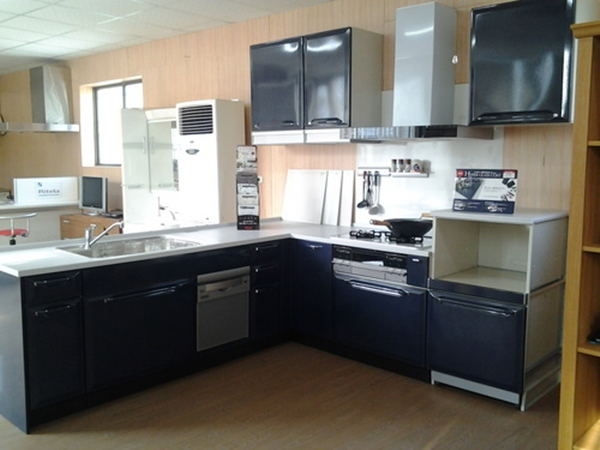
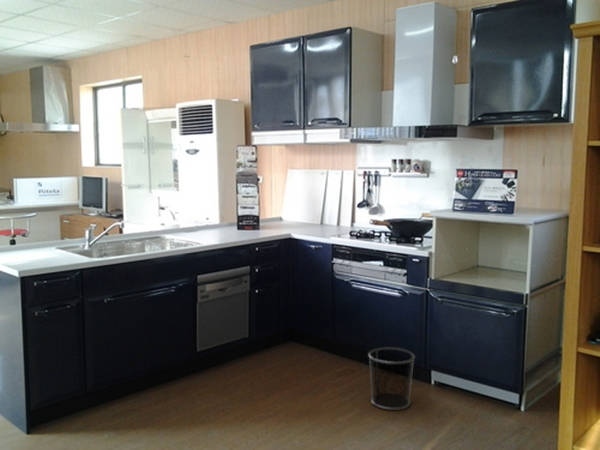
+ waste bin [367,346,416,411]
